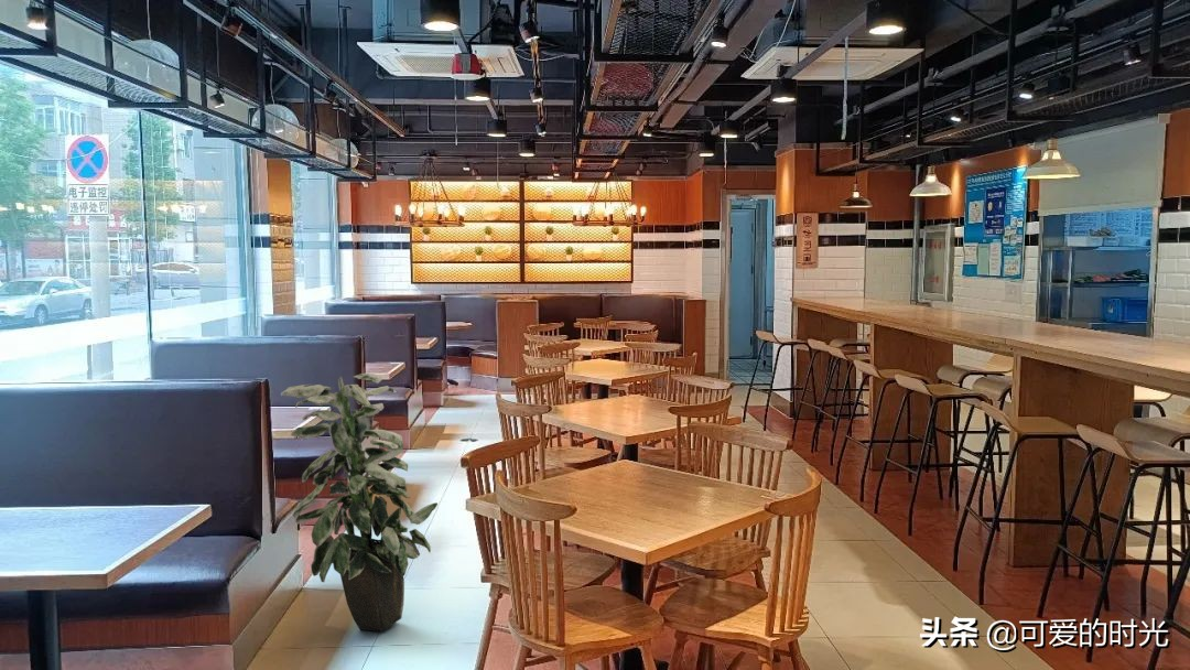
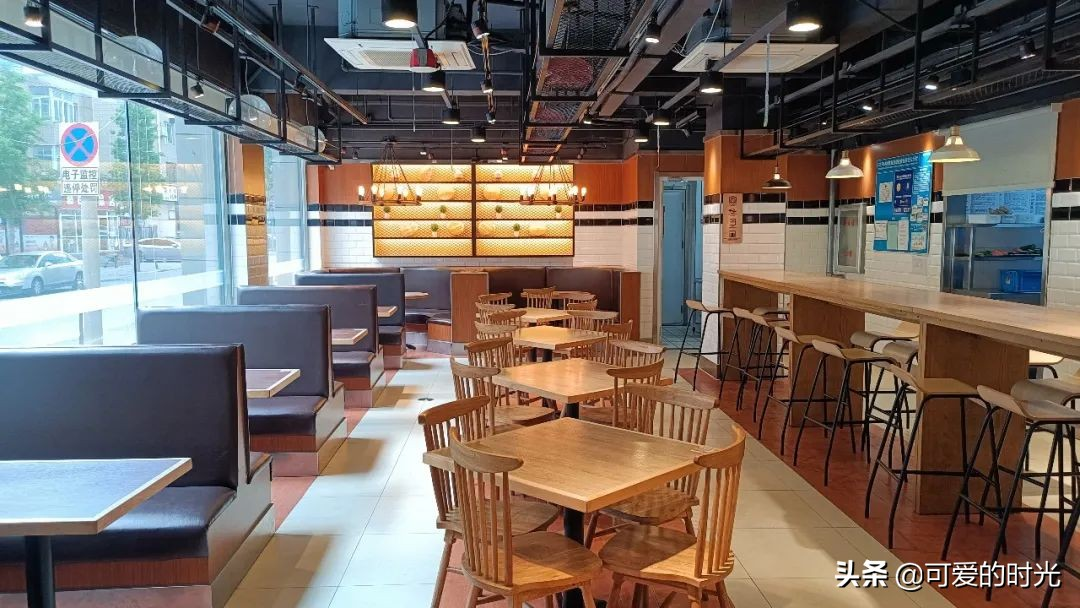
- indoor plant [280,371,439,631]
